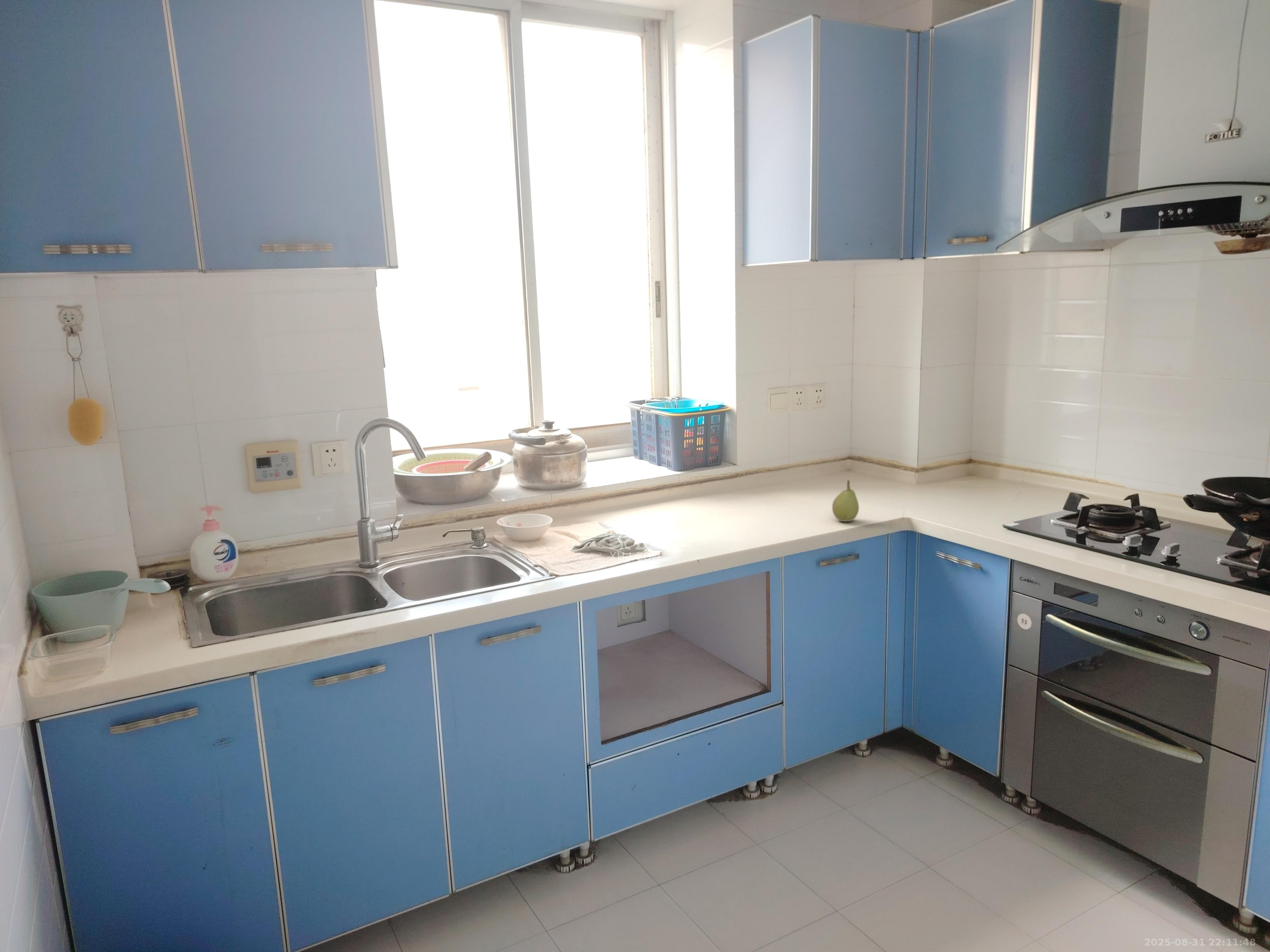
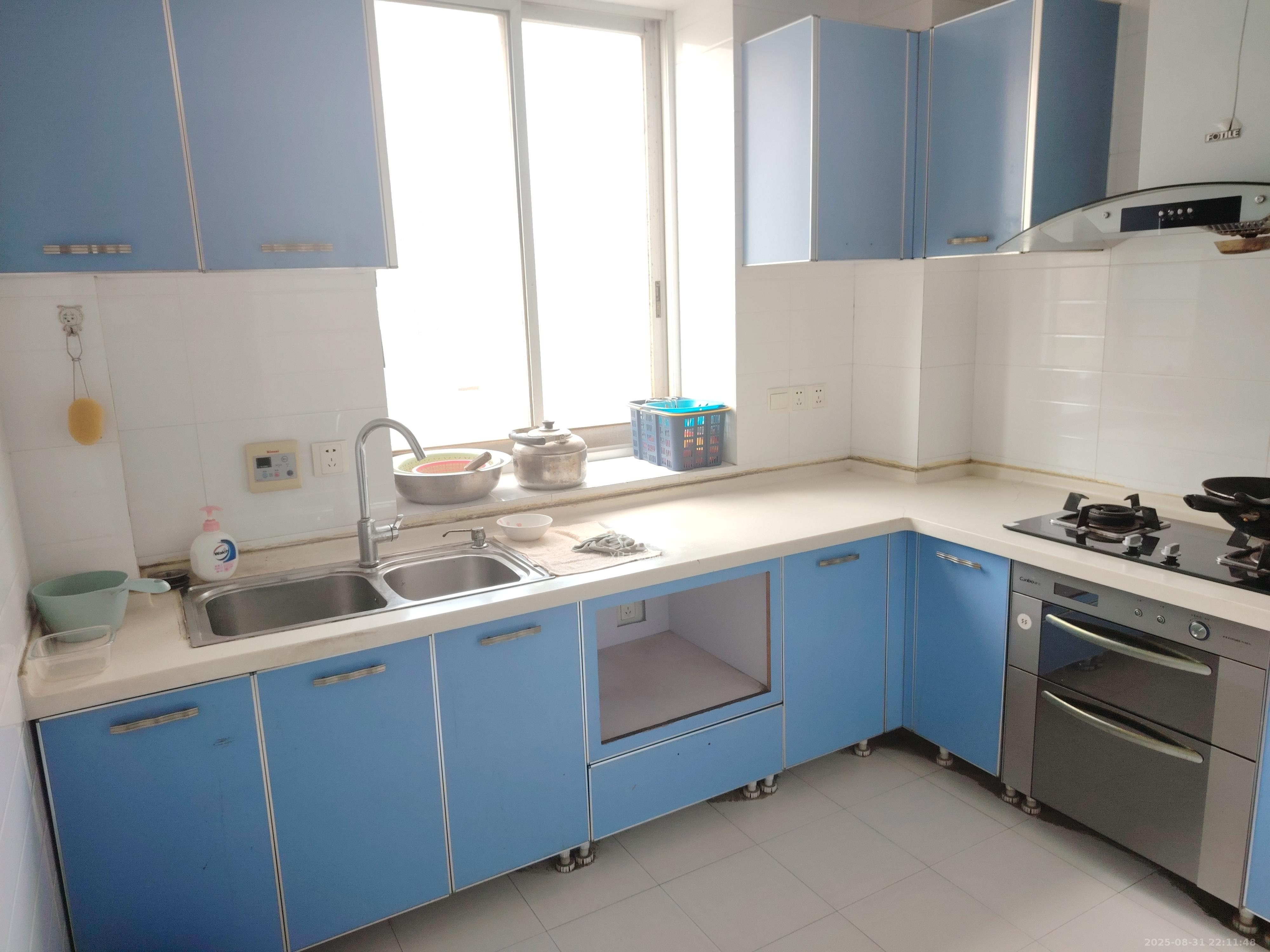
- fruit [832,479,859,522]
